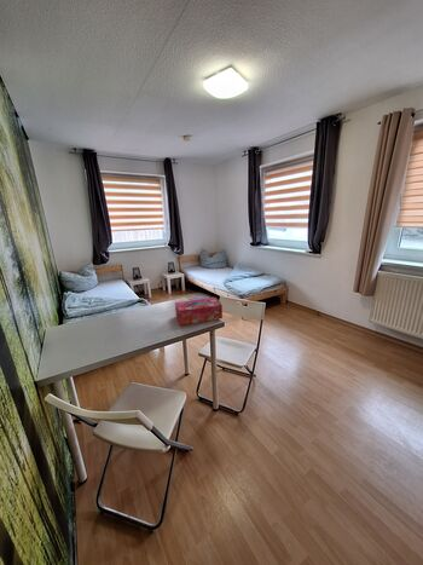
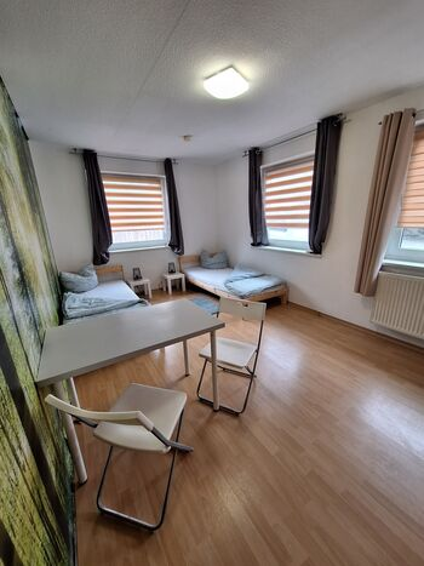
- tissue box [174,296,224,327]
